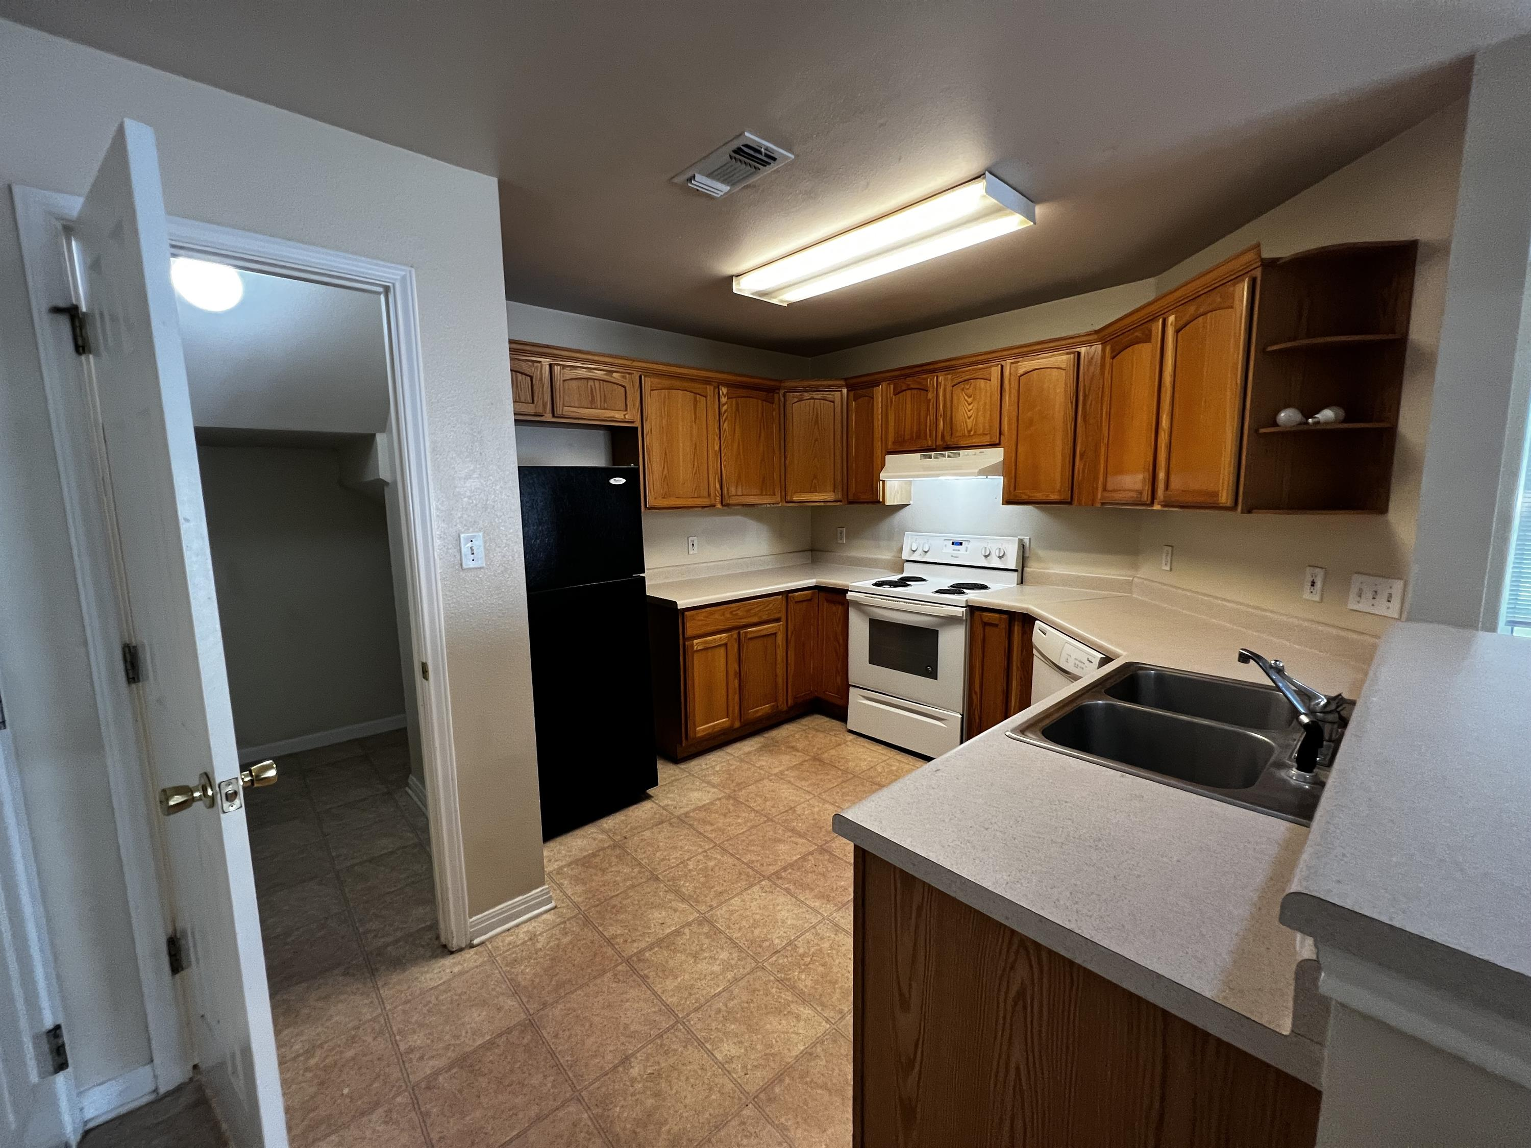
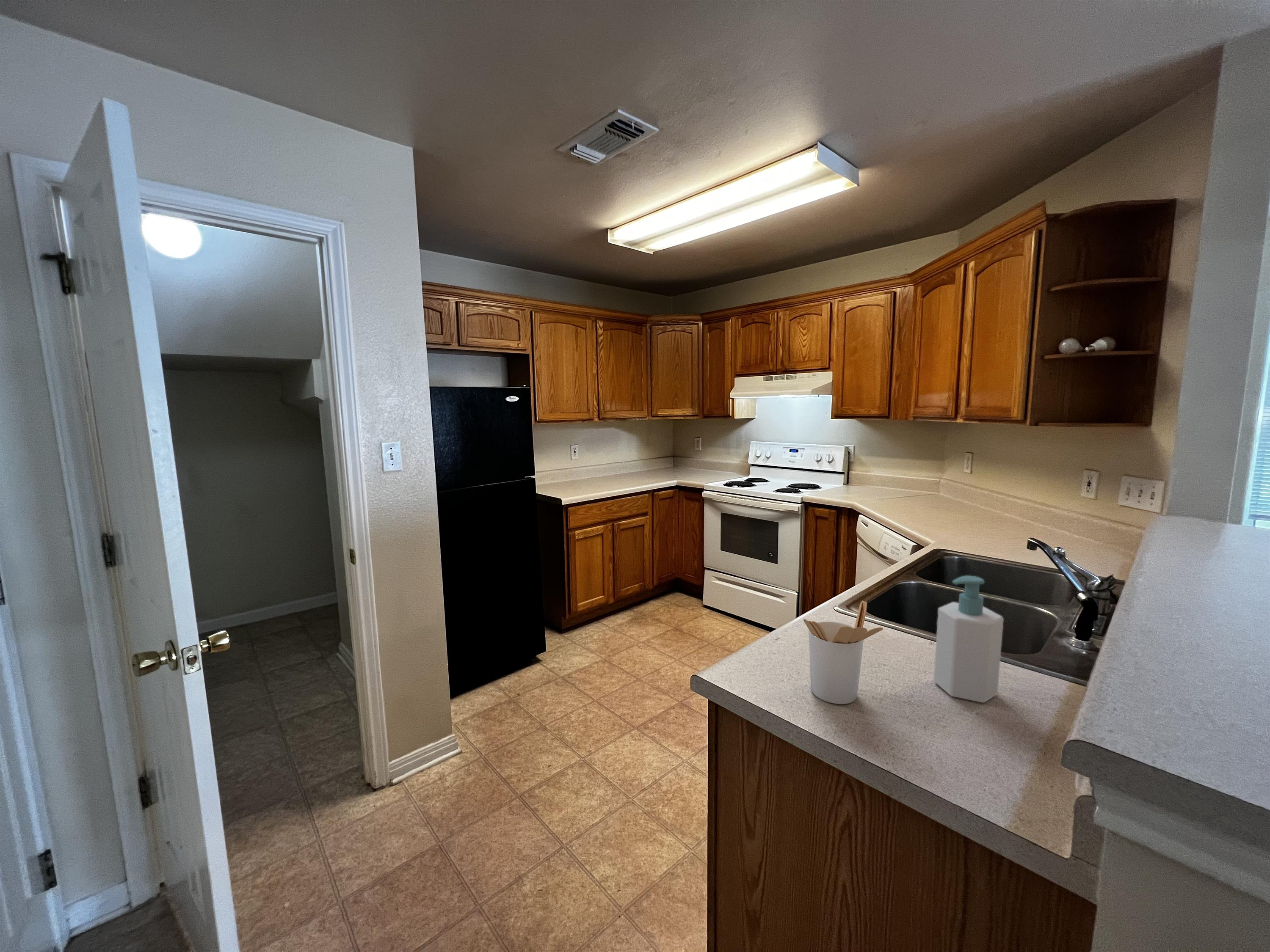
+ soap bottle [933,575,1004,703]
+ utensil holder [803,600,883,704]
